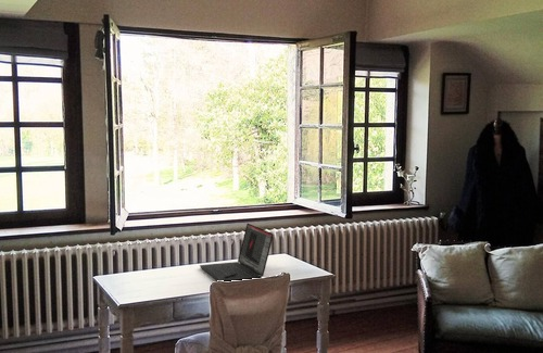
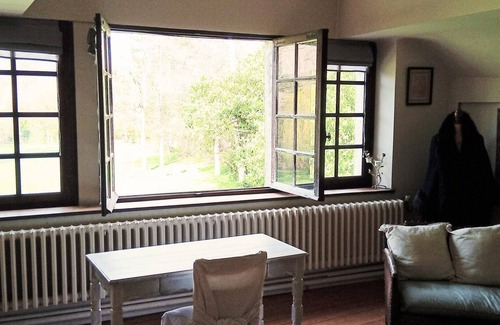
- laptop [199,223,275,281]
